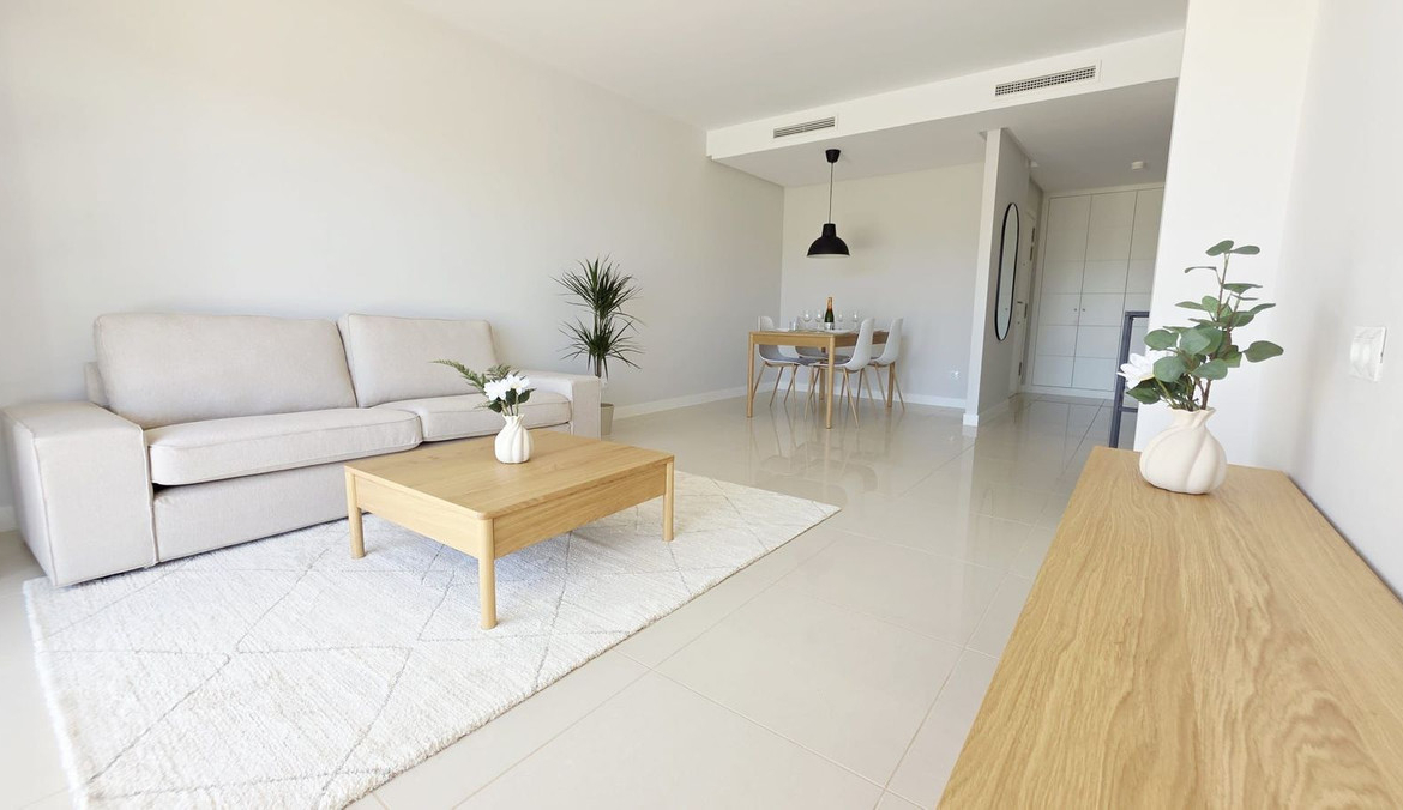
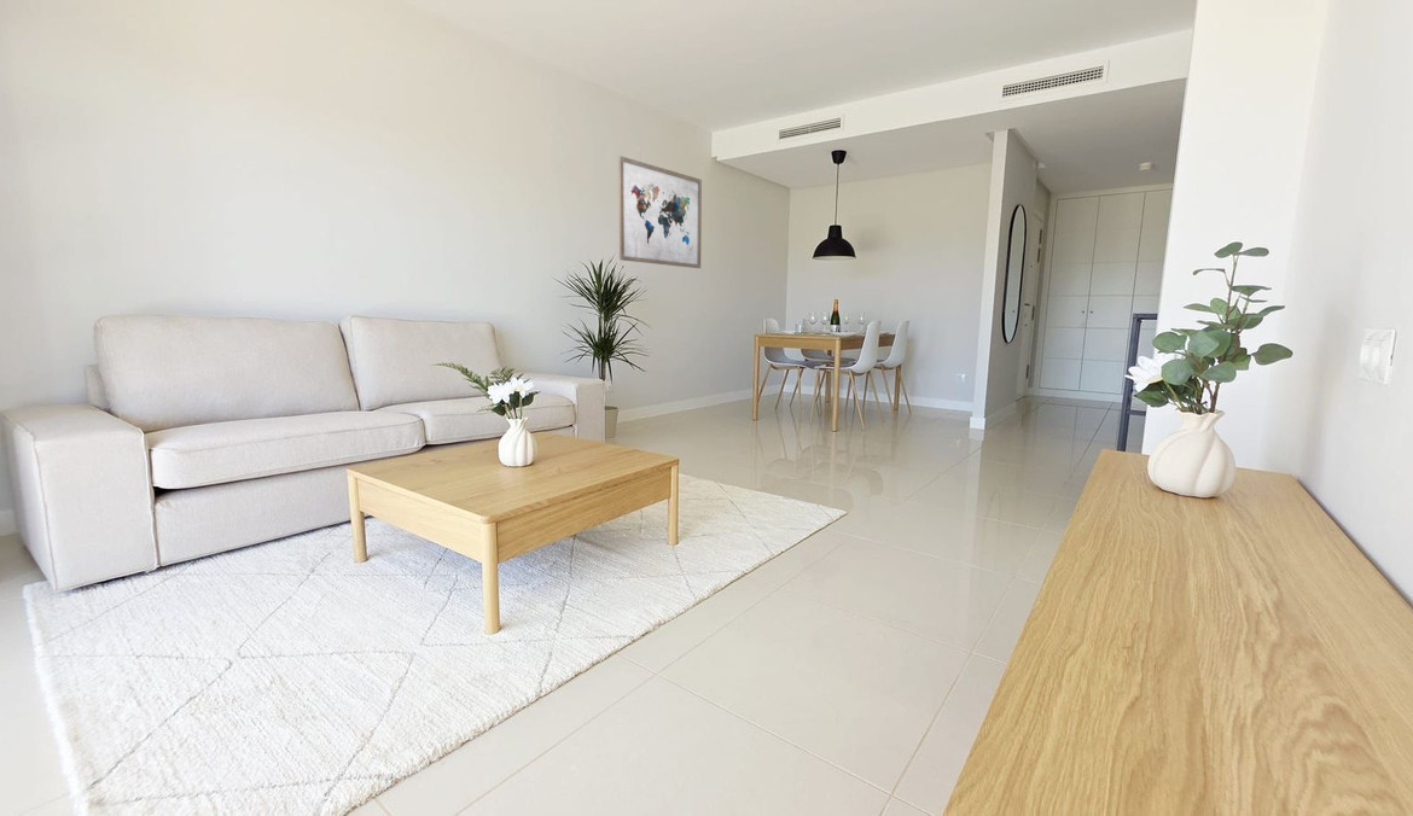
+ wall art [617,155,703,269]
